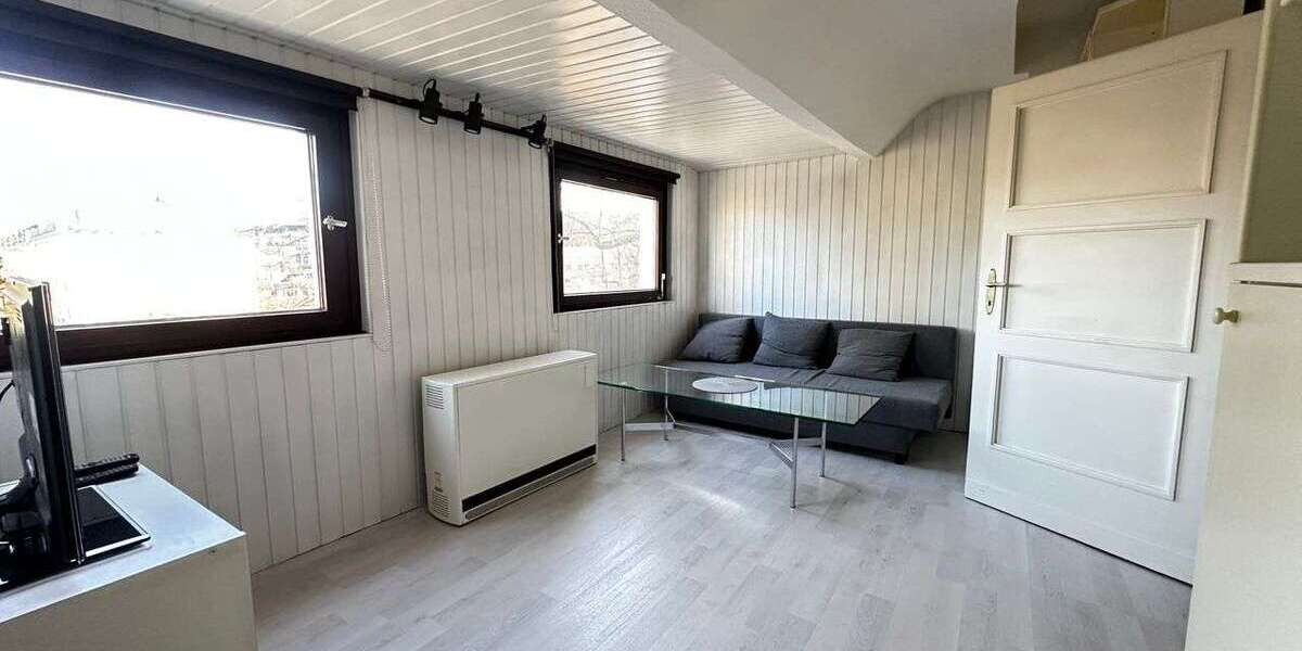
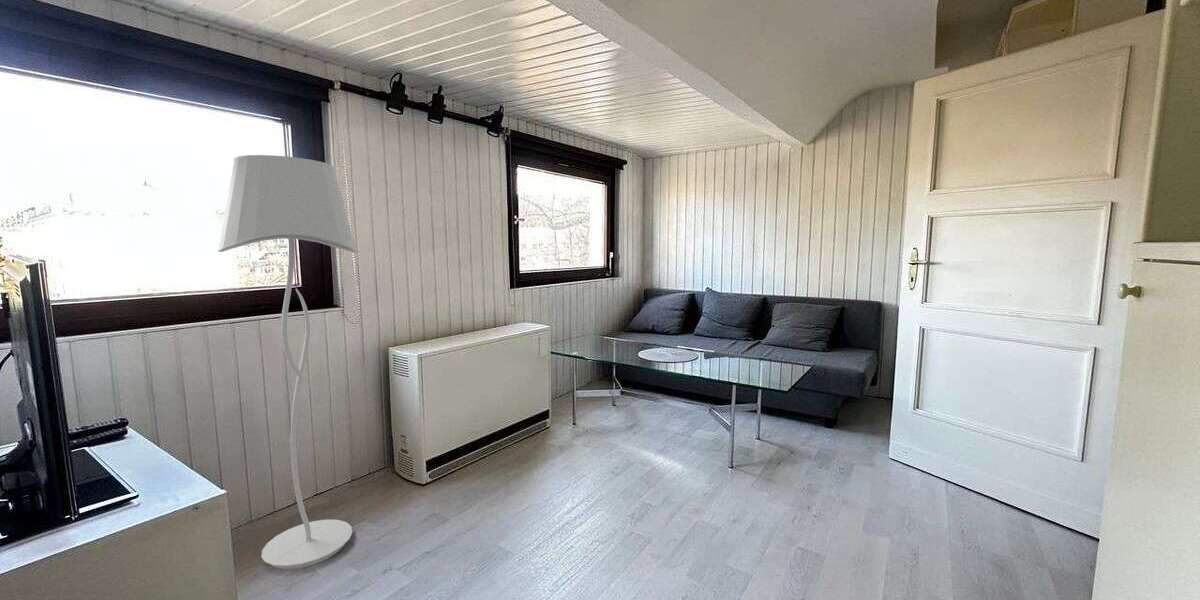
+ floor lamp [217,154,358,570]
